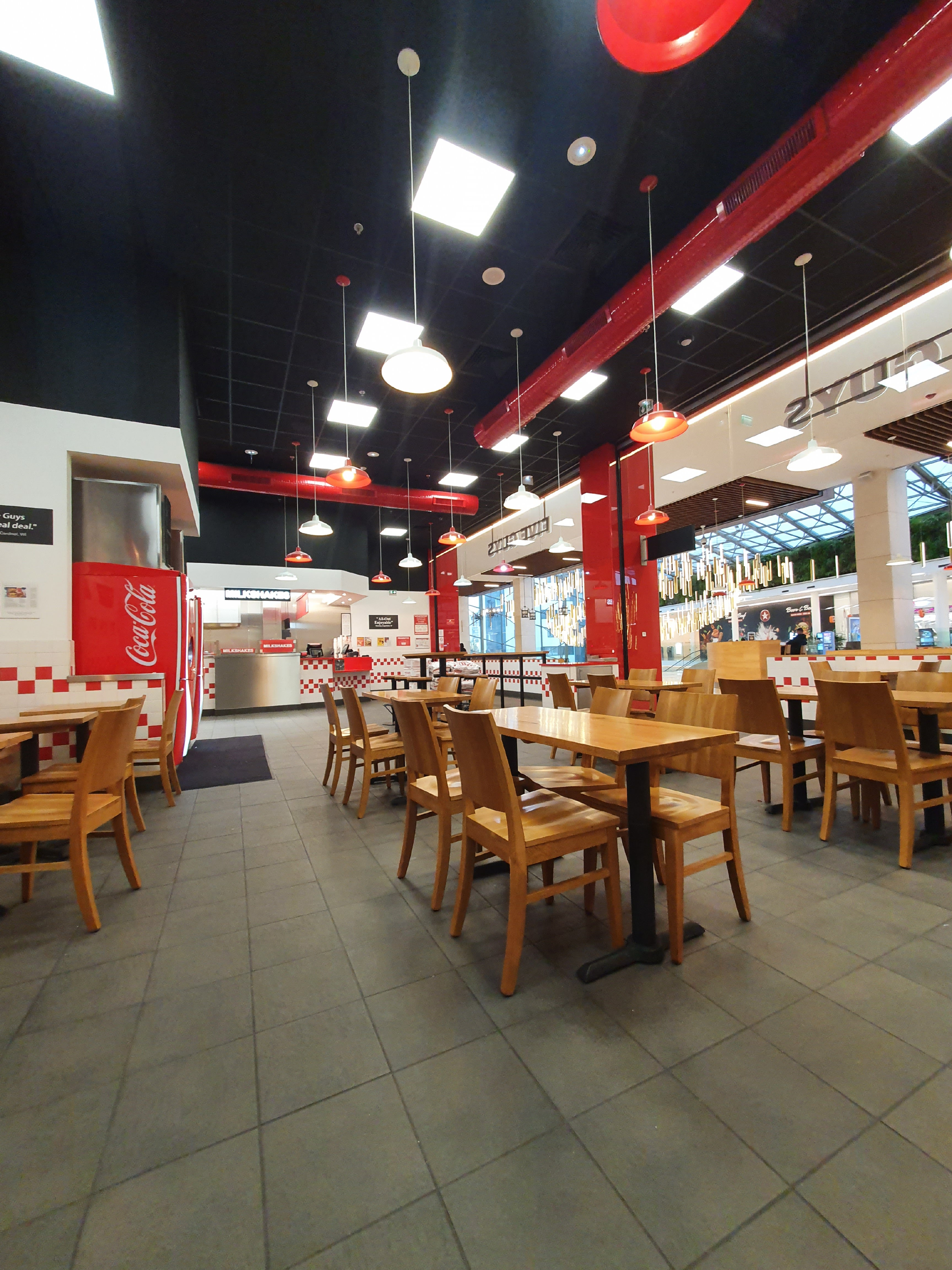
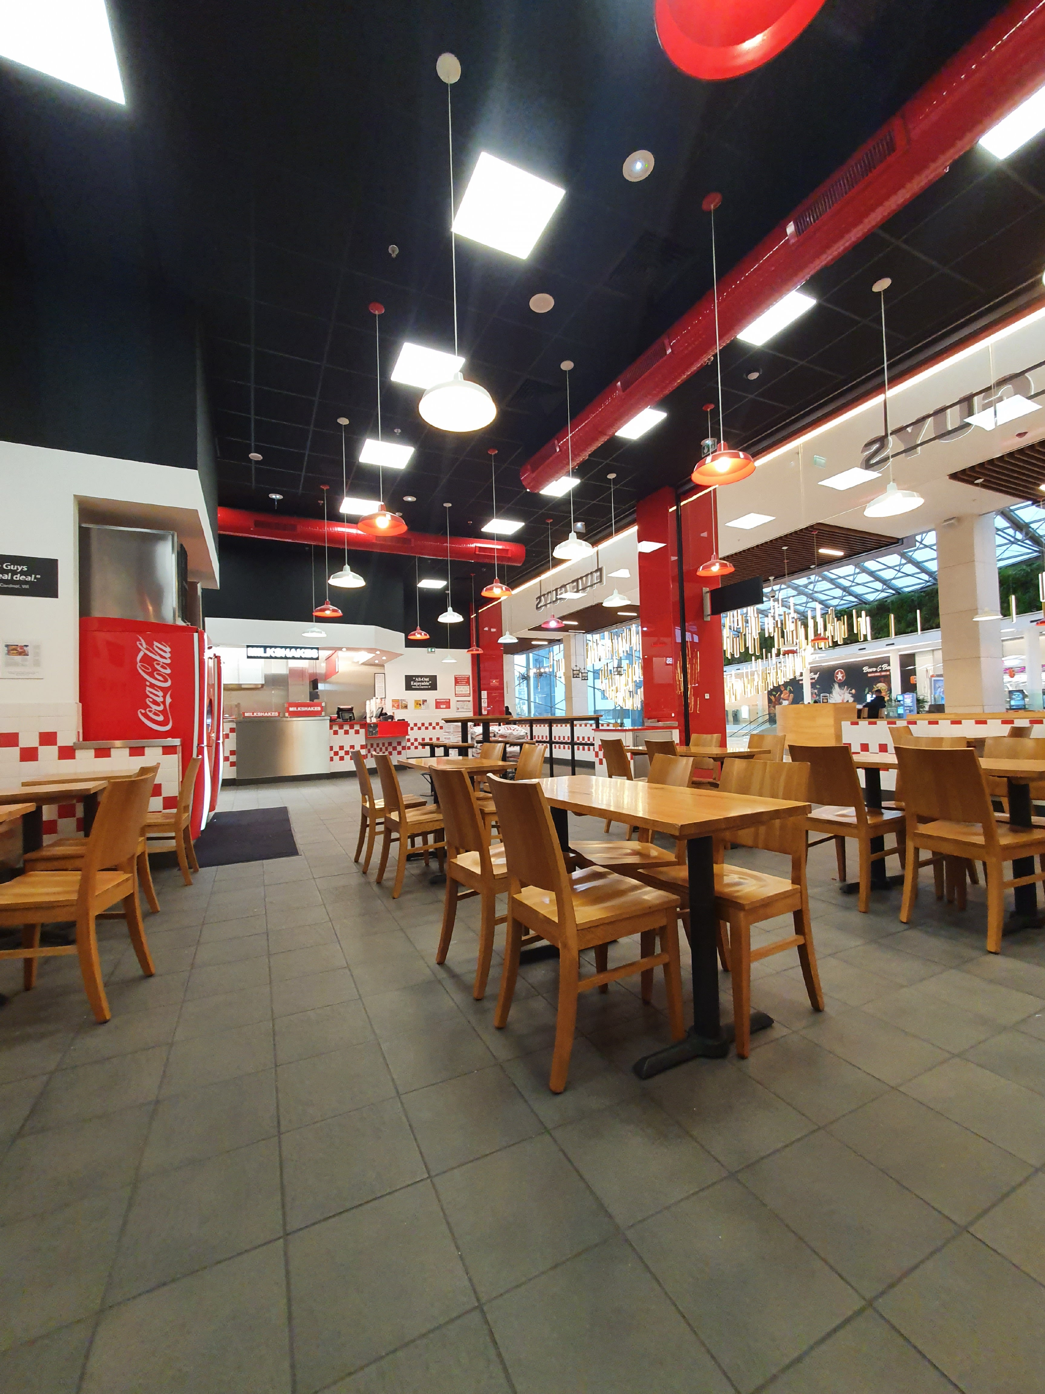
+ smoke detector [249,453,262,461]
